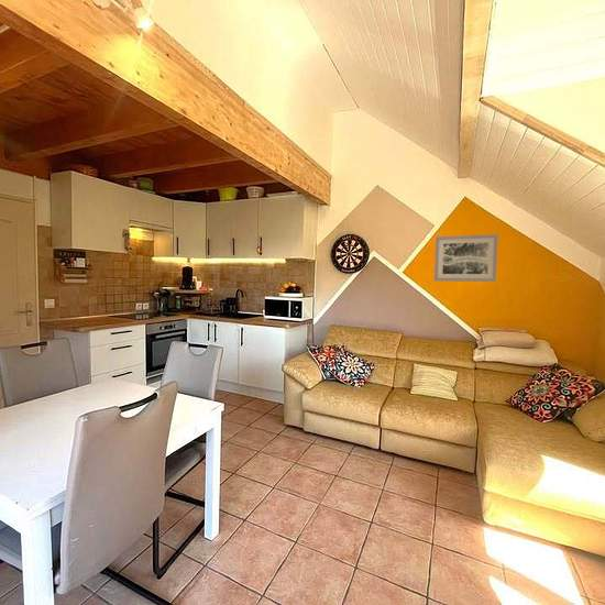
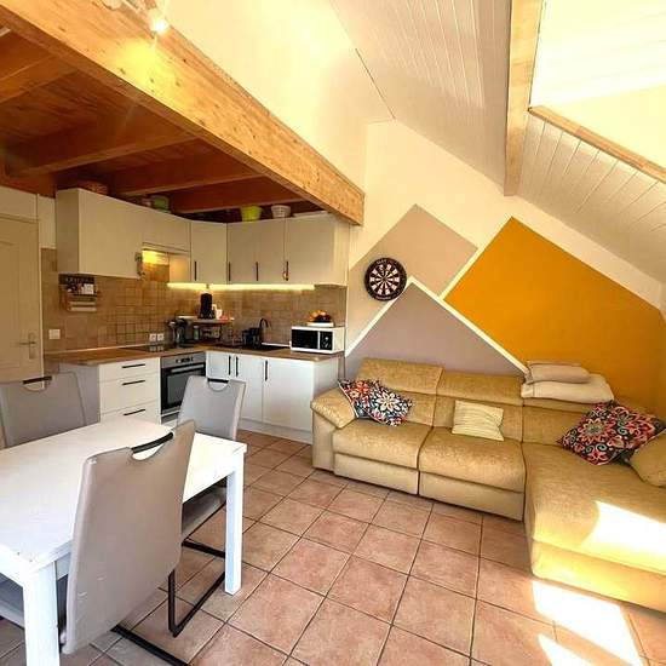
- wall art [433,233,499,283]
